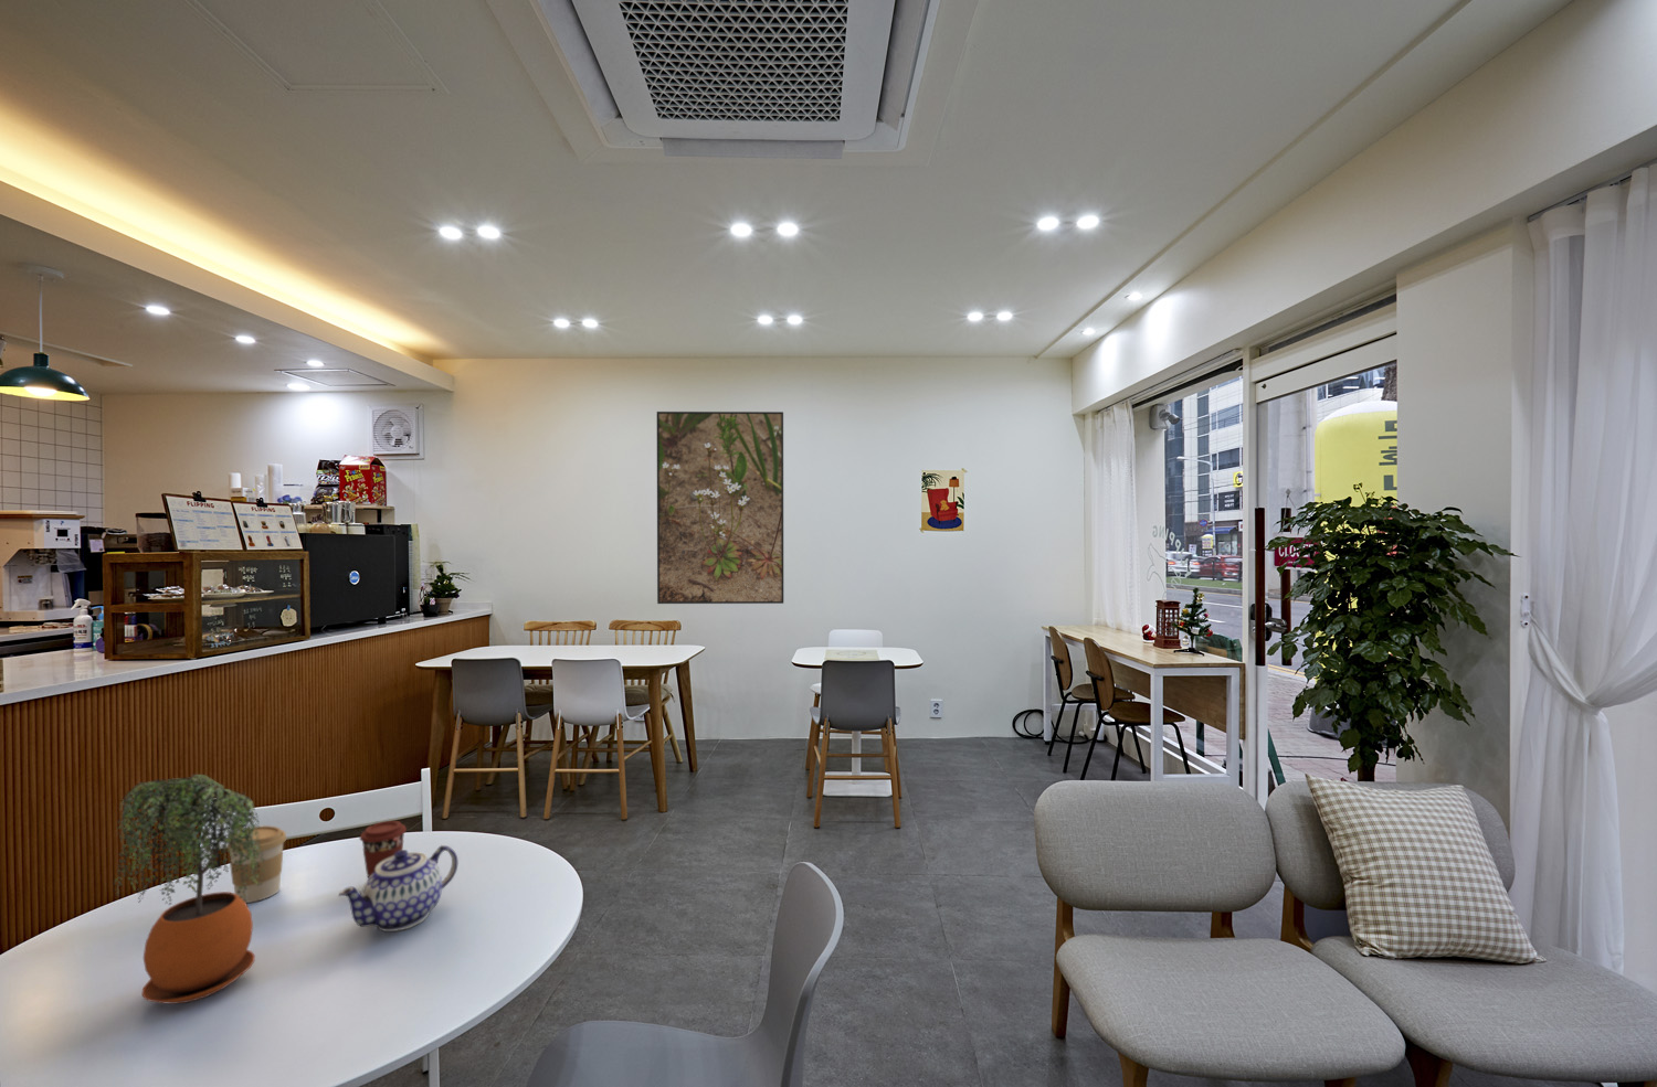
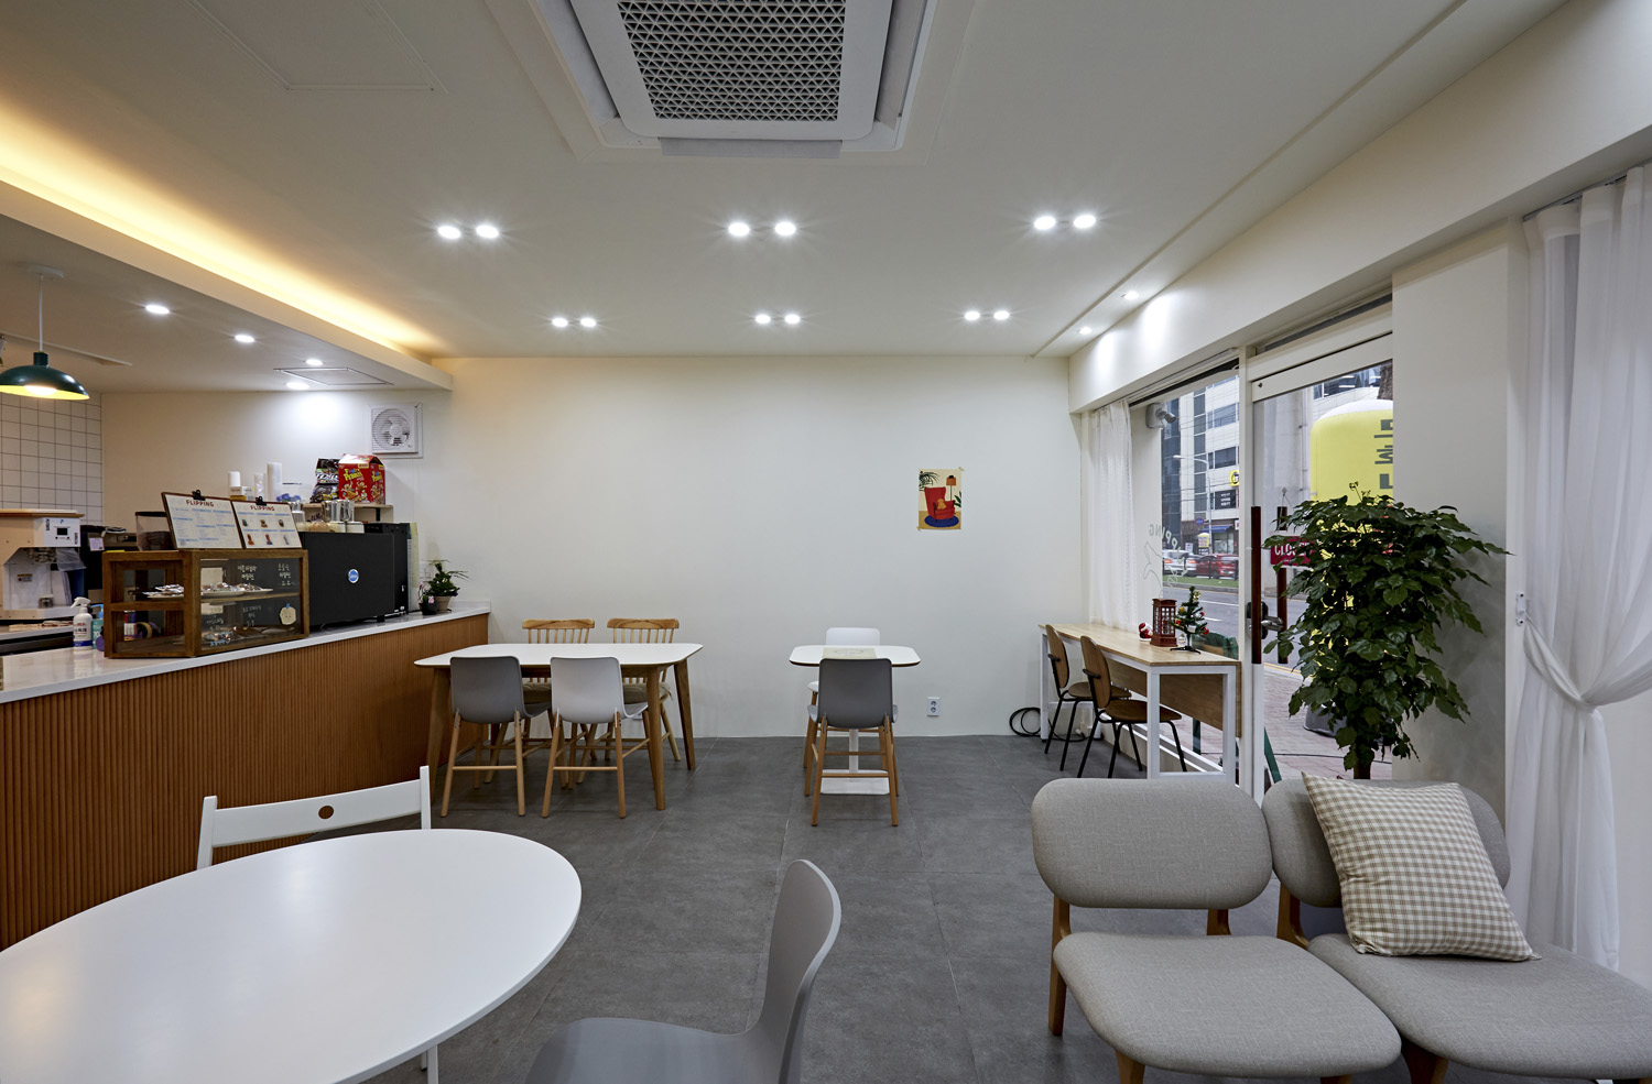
- coffee cup [359,820,408,880]
- coffee cup [227,825,288,904]
- teapot [337,844,460,933]
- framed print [657,410,784,604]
- potted plant [112,774,263,1006]
